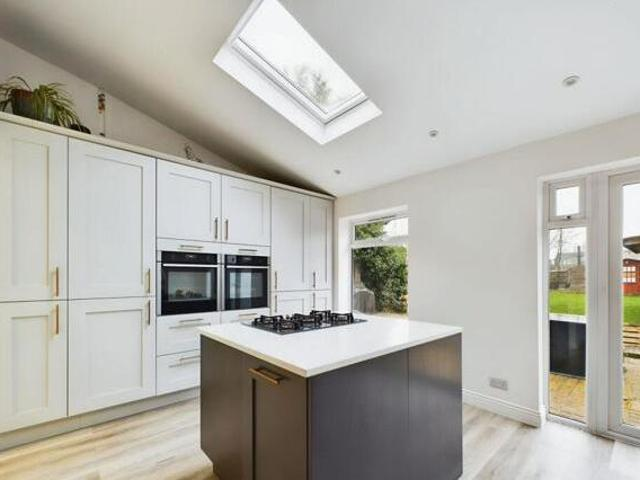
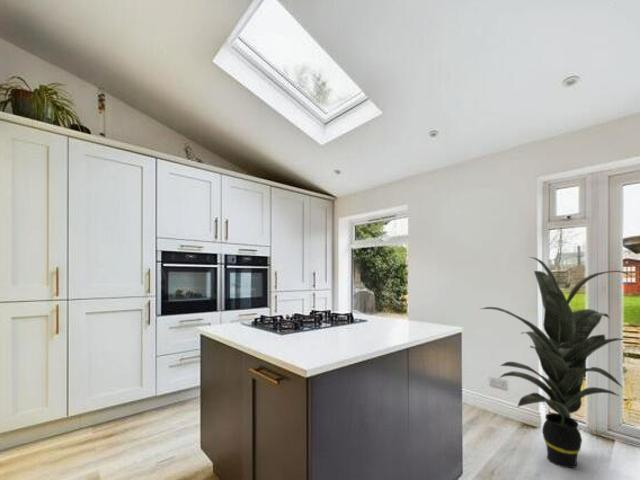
+ indoor plant [480,256,634,469]
